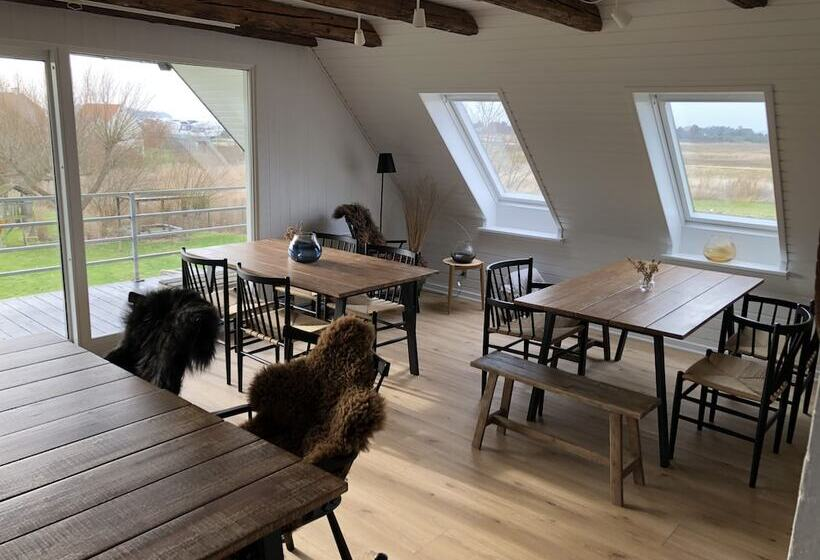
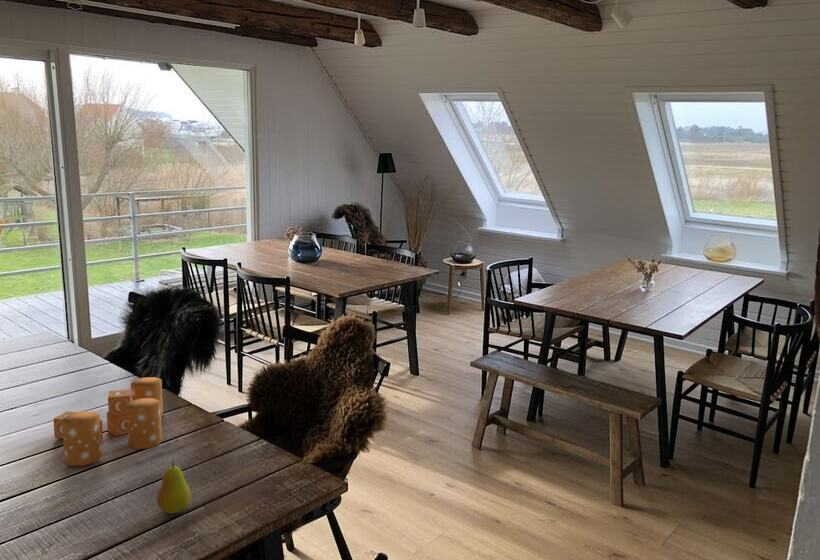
+ candle [52,376,164,467]
+ fruit [156,460,192,514]
